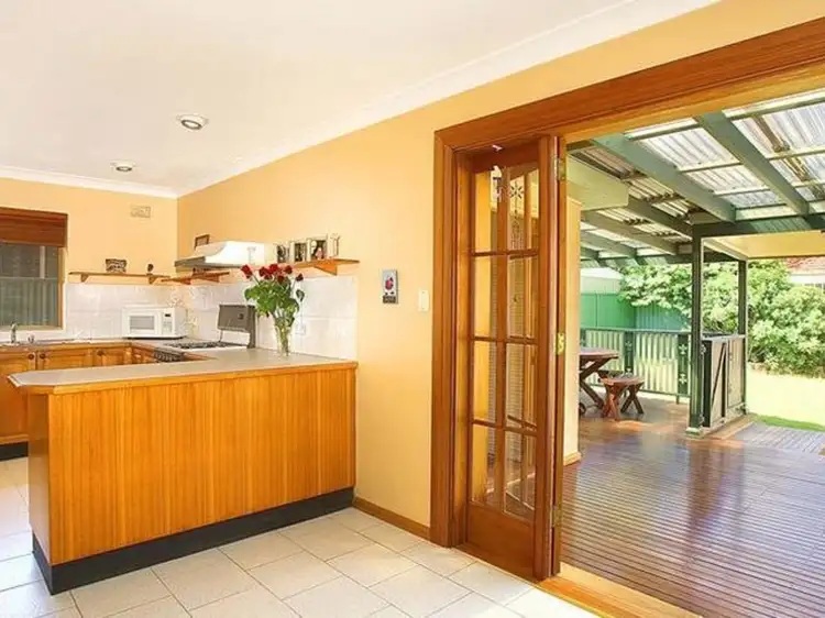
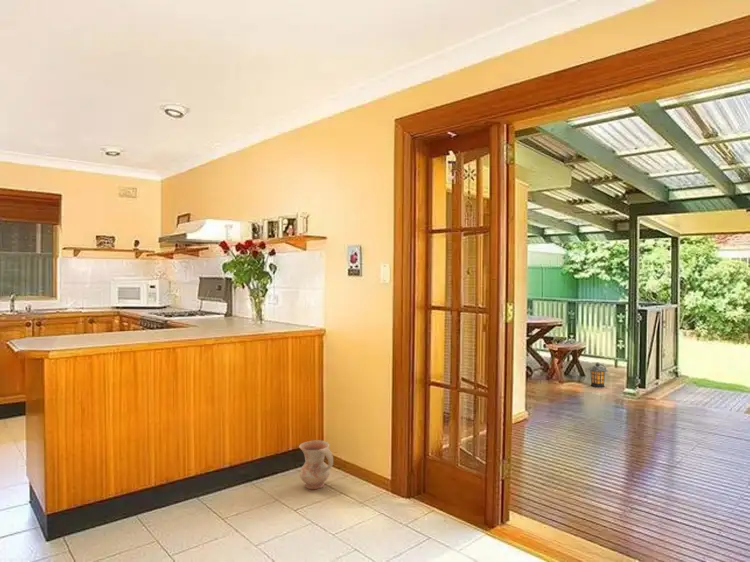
+ lantern [587,361,609,388]
+ ceramic jug [298,439,334,490]
